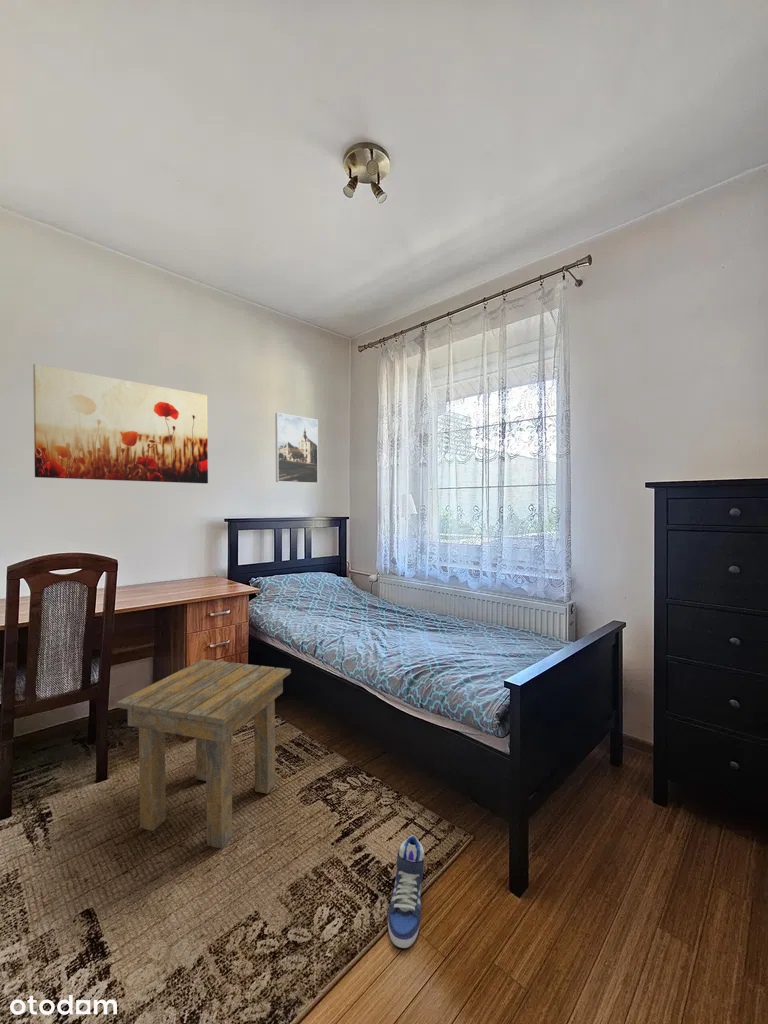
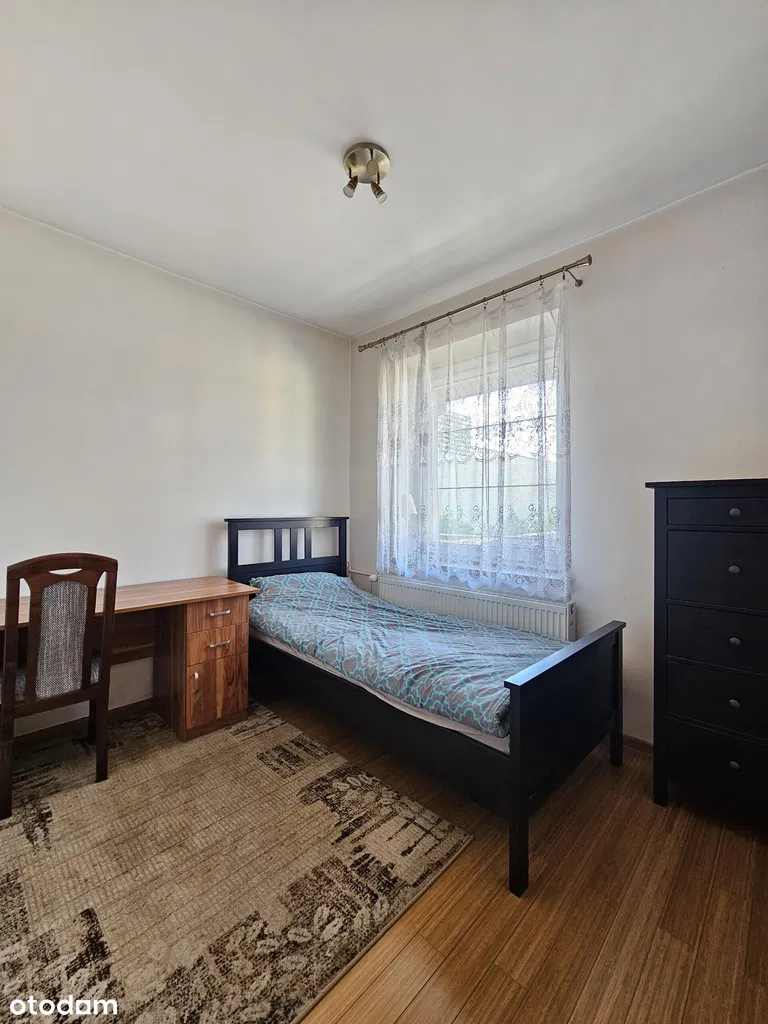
- wall art [32,363,209,484]
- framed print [274,412,319,485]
- side table [115,658,292,850]
- sneaker [387,834,425,949]
